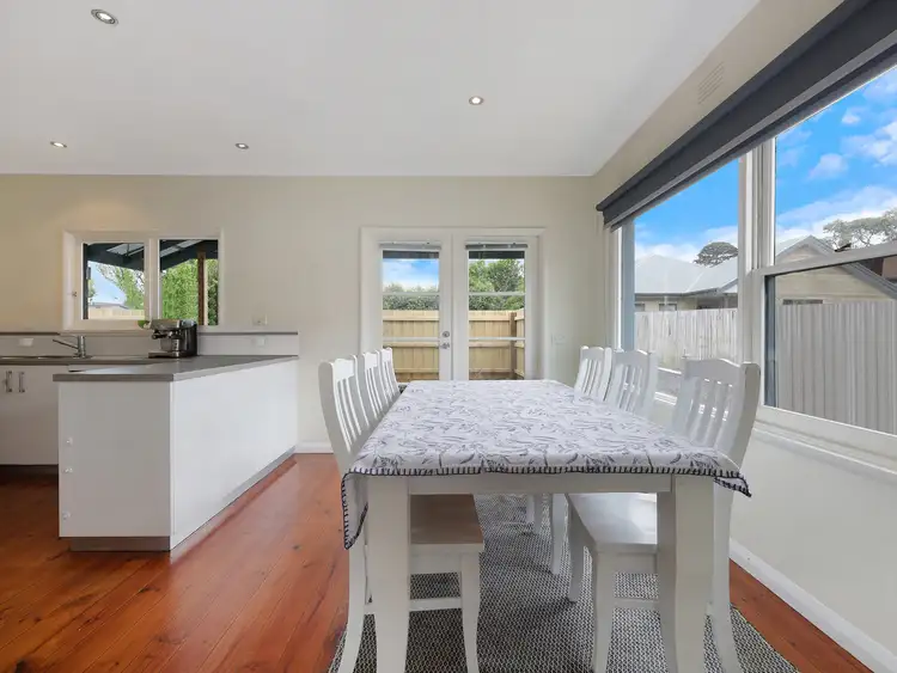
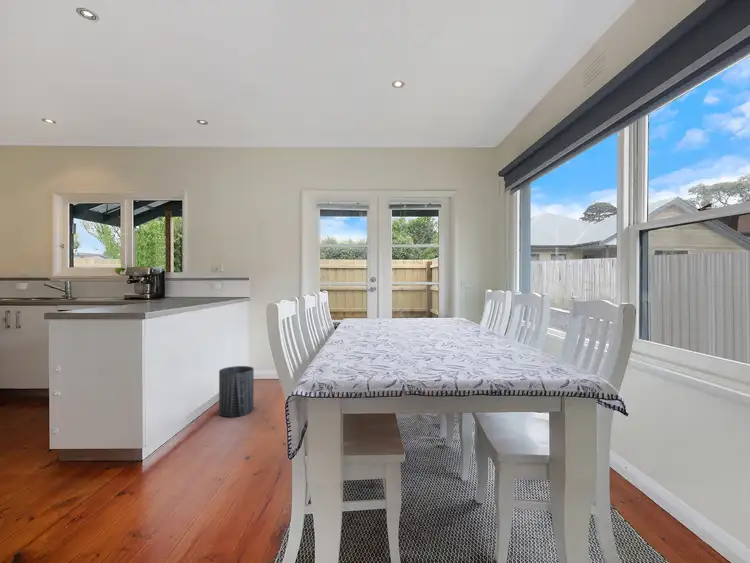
+ trash can [218,365,255,418]
